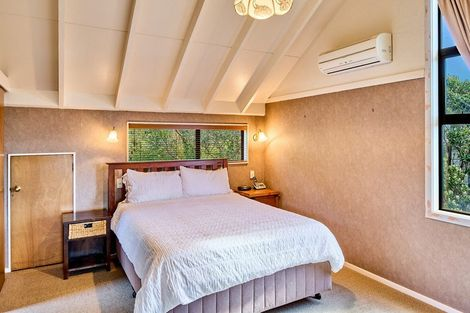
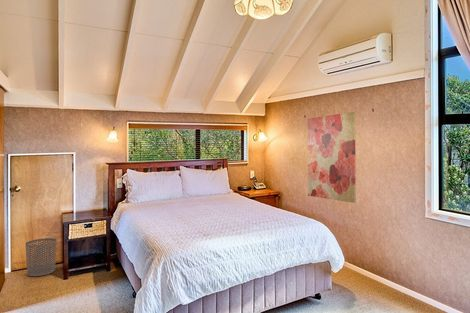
+ waste bin [25,237,57,277]
+ wall art [307,111,357,204]
